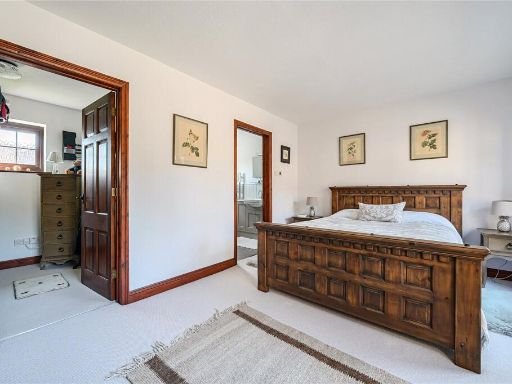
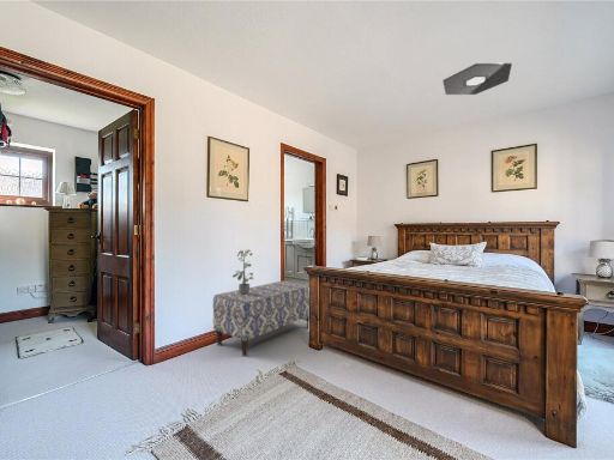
+ bench [212,279,309,358]
+ ceiling light [441,62,513,96]
+ potted plant [231,248,254,295]
